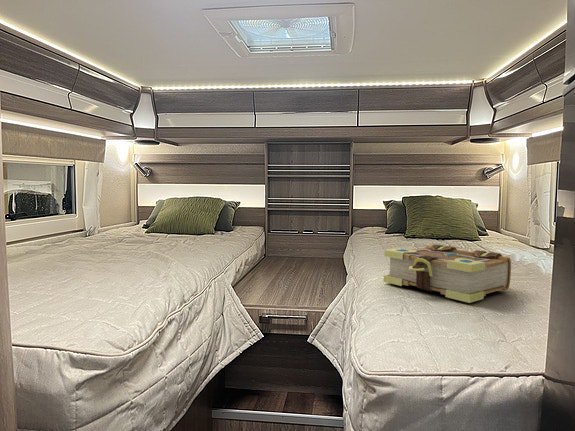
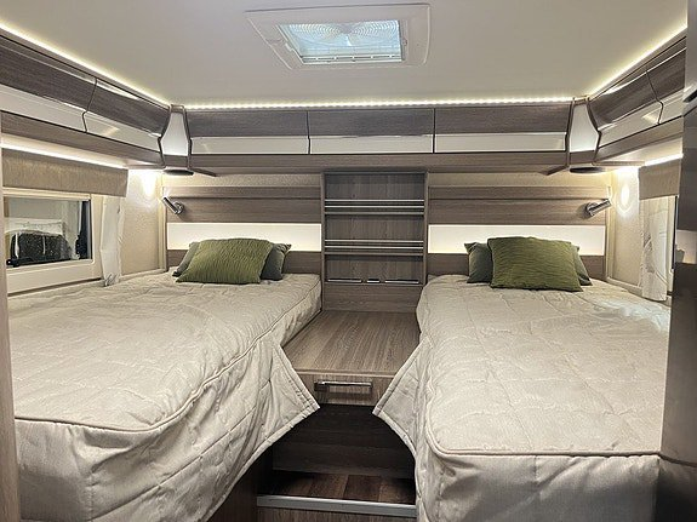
- book [382,243,512,304]
